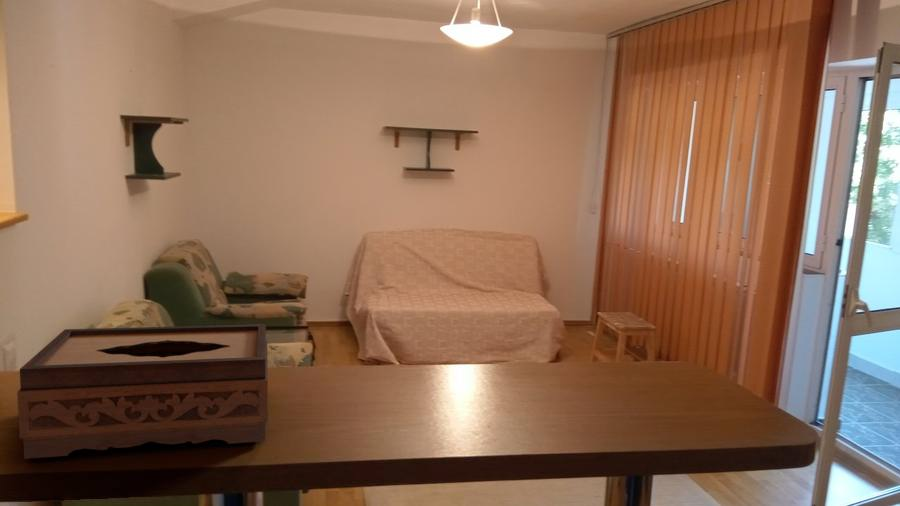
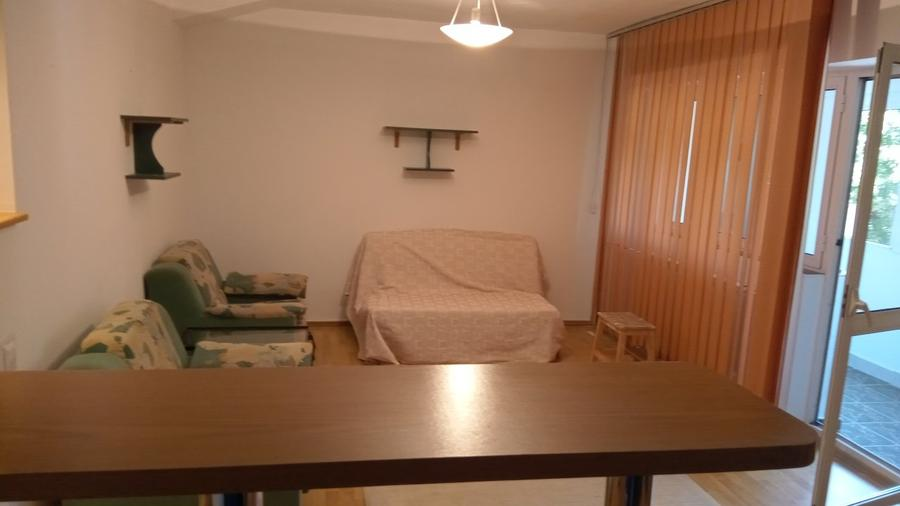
- tissue box [16,323,269,460]
